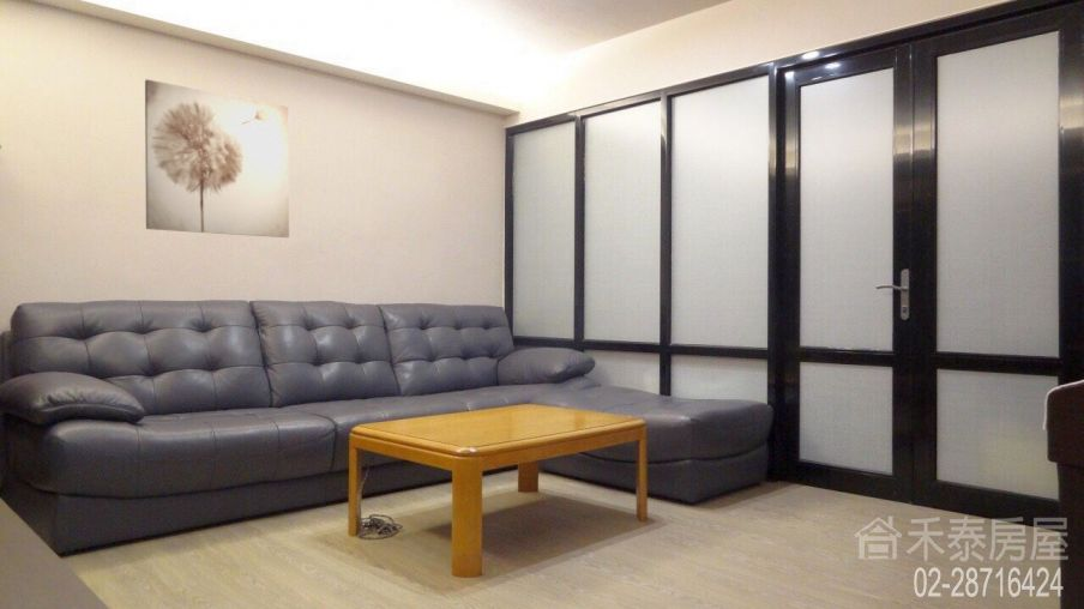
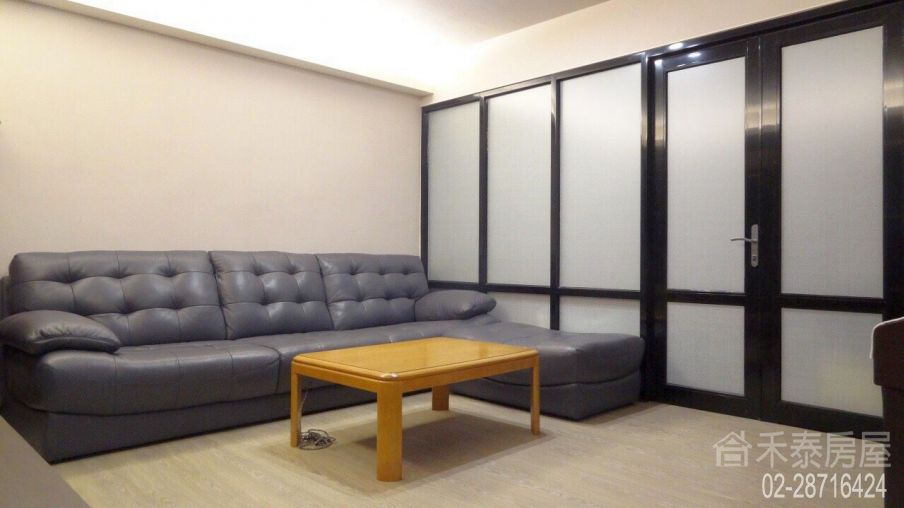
- wall art [144,78,290,239]
